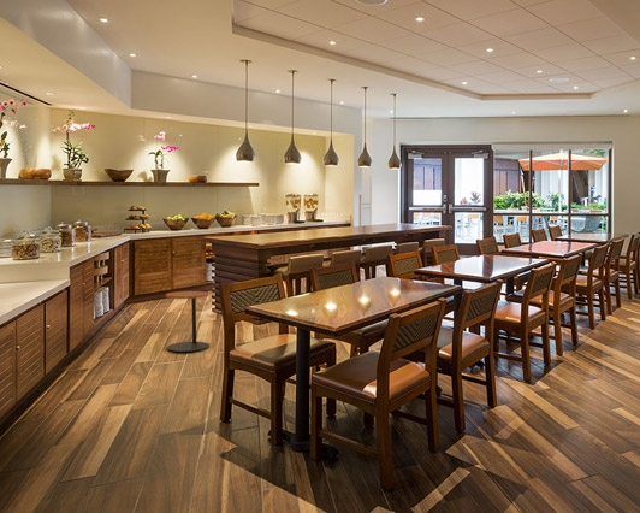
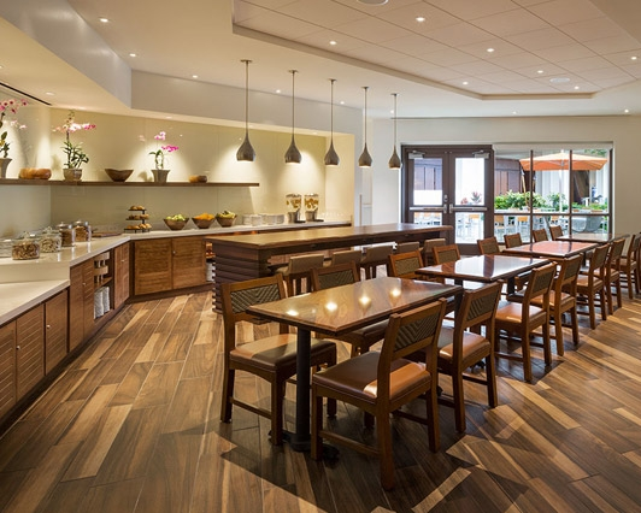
- side table [165,290,211,353]
